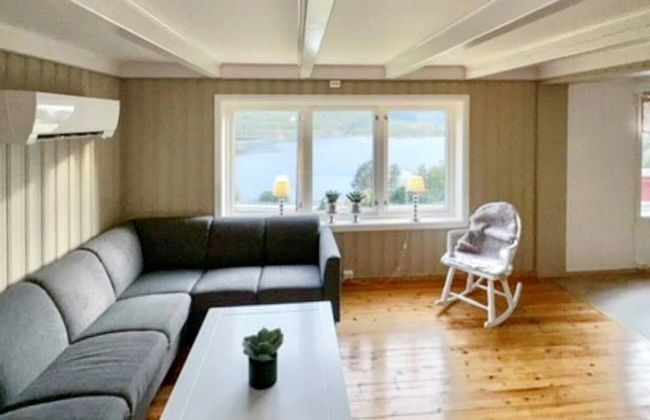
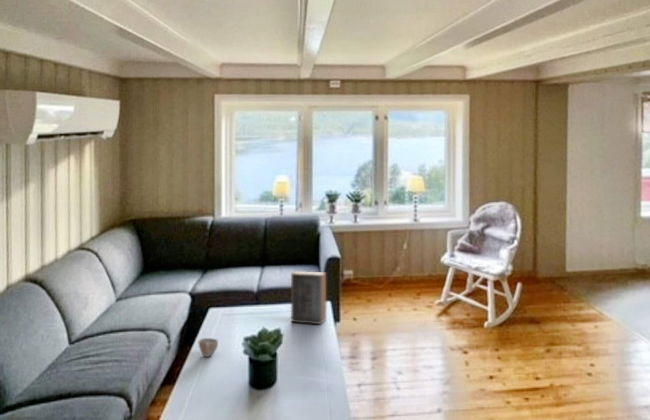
+ book [290,270,327,325]
+ cup [198,337,219,358]
